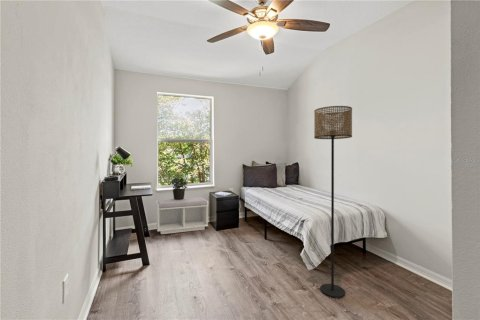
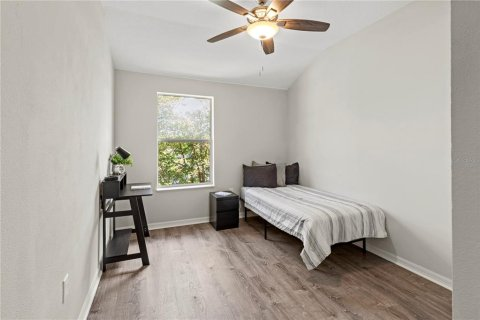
- floor lamp [313,105,353,298]
- bench [155,196,209,235]
- potted plant [167,176,188,200]
